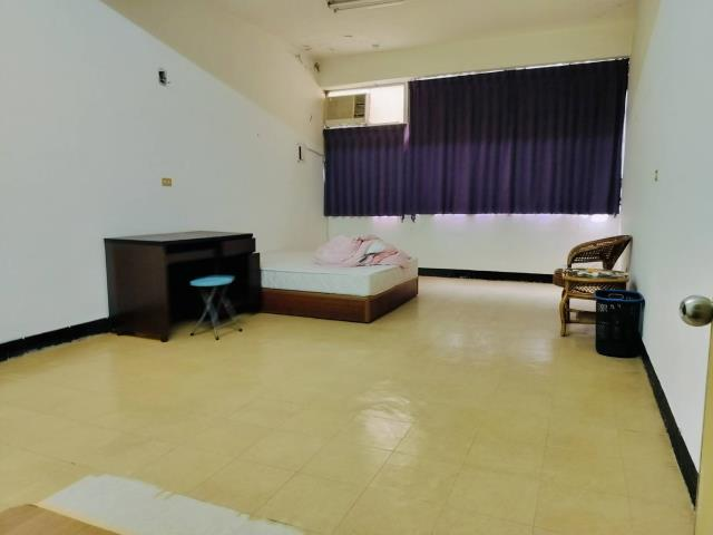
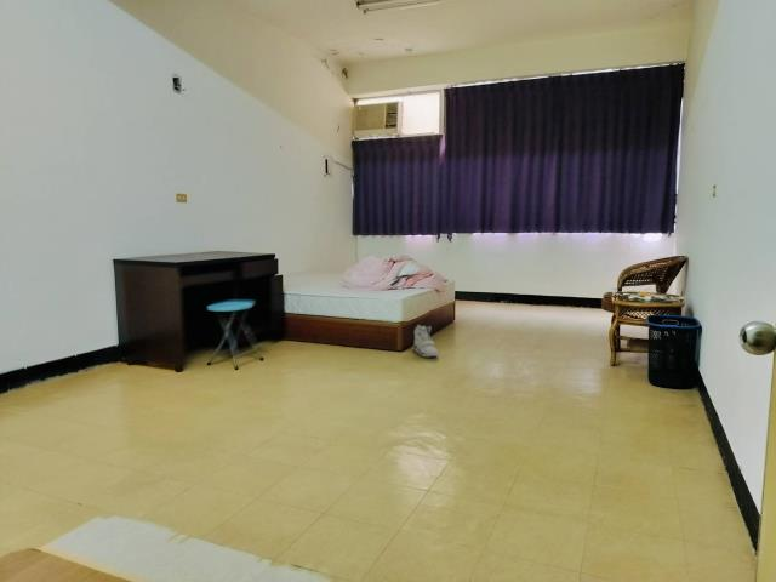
+ sneaker [412,324,439,358]
